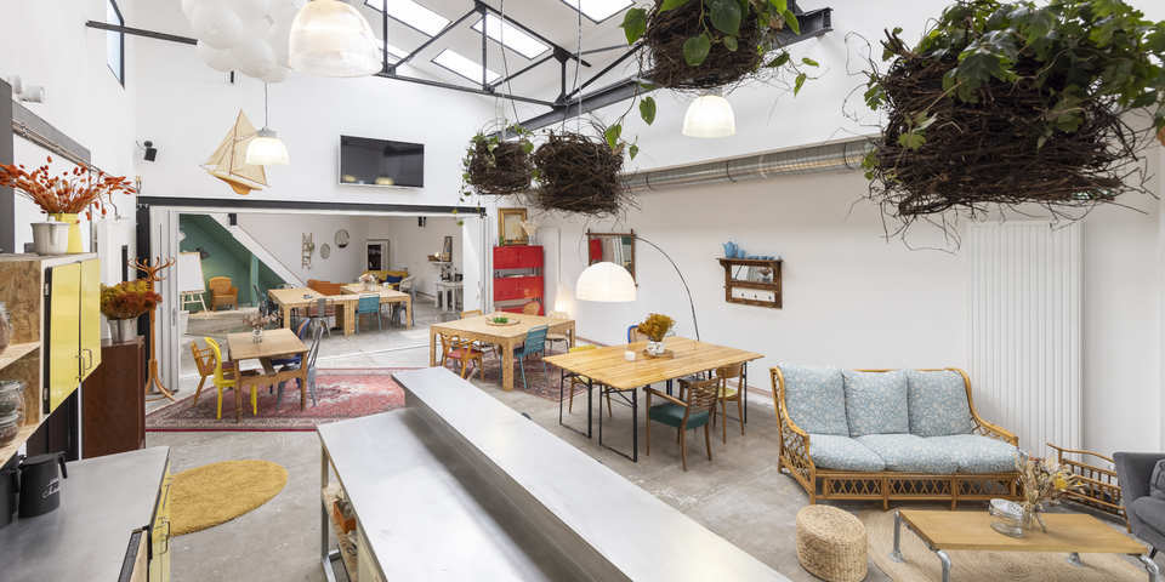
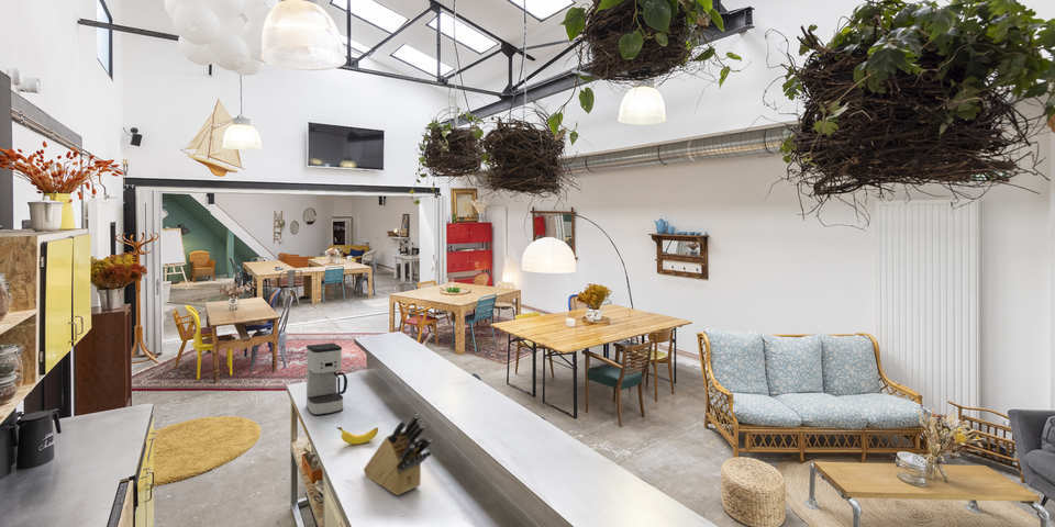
+ coffee maker [306,341,348,416]
+ banana [335,426,379,446]
+ knife block [363,413,433,496]
